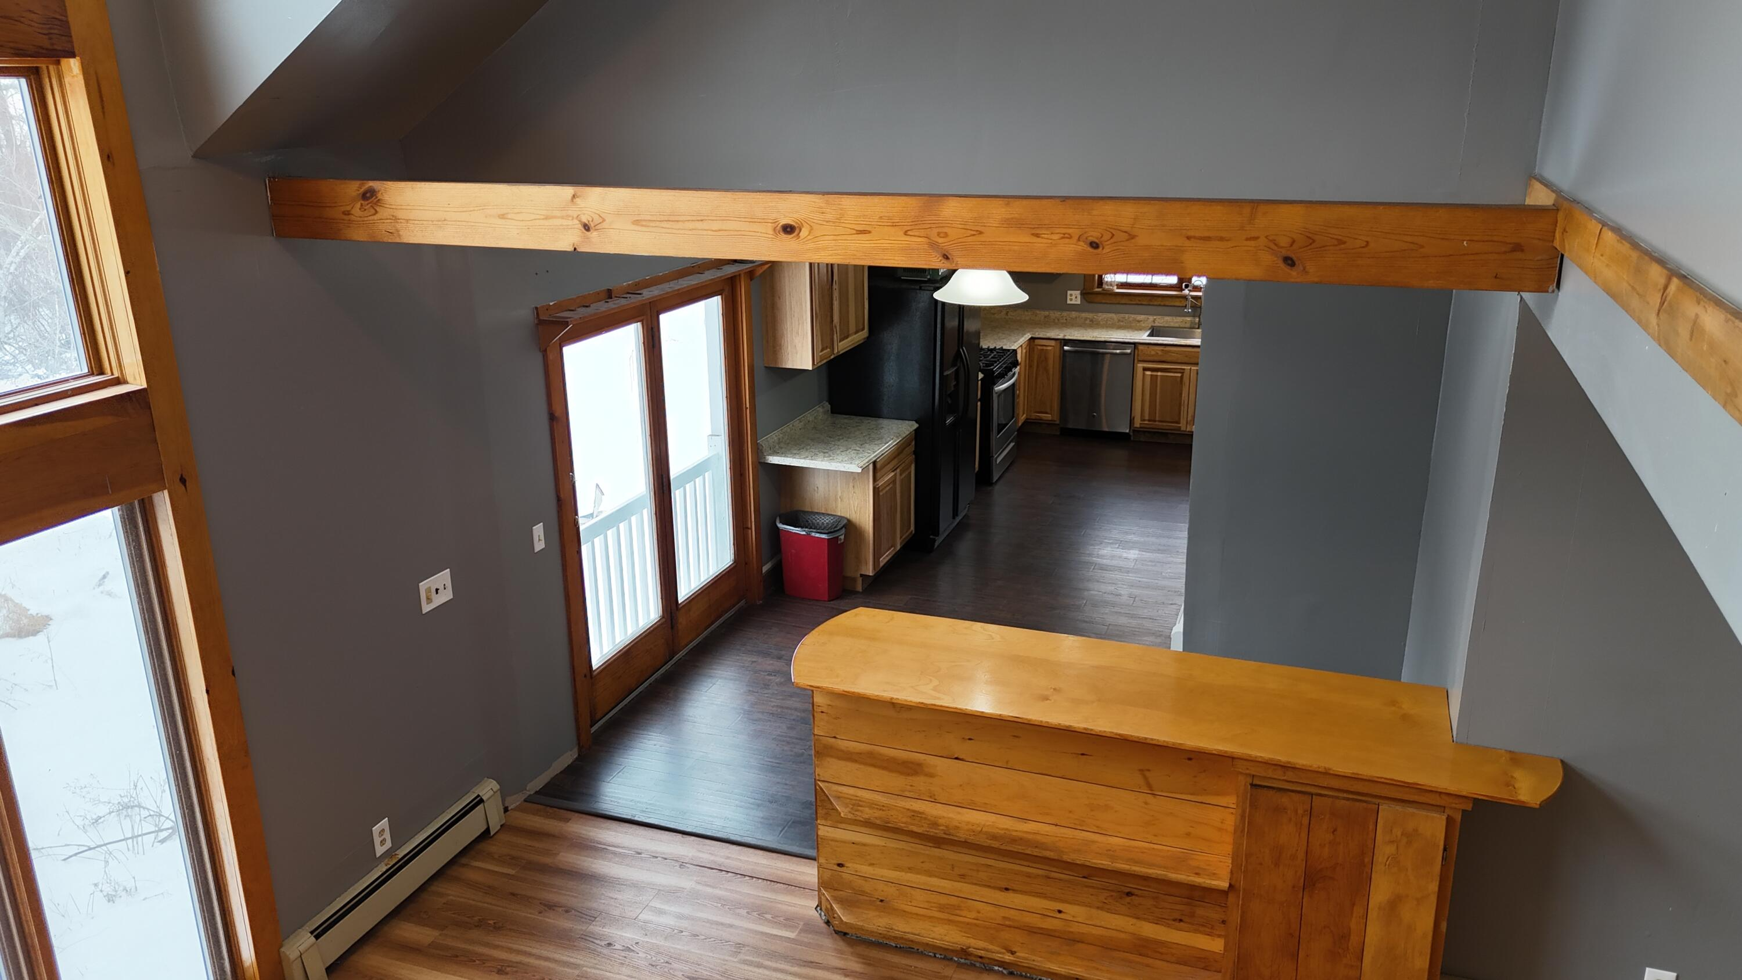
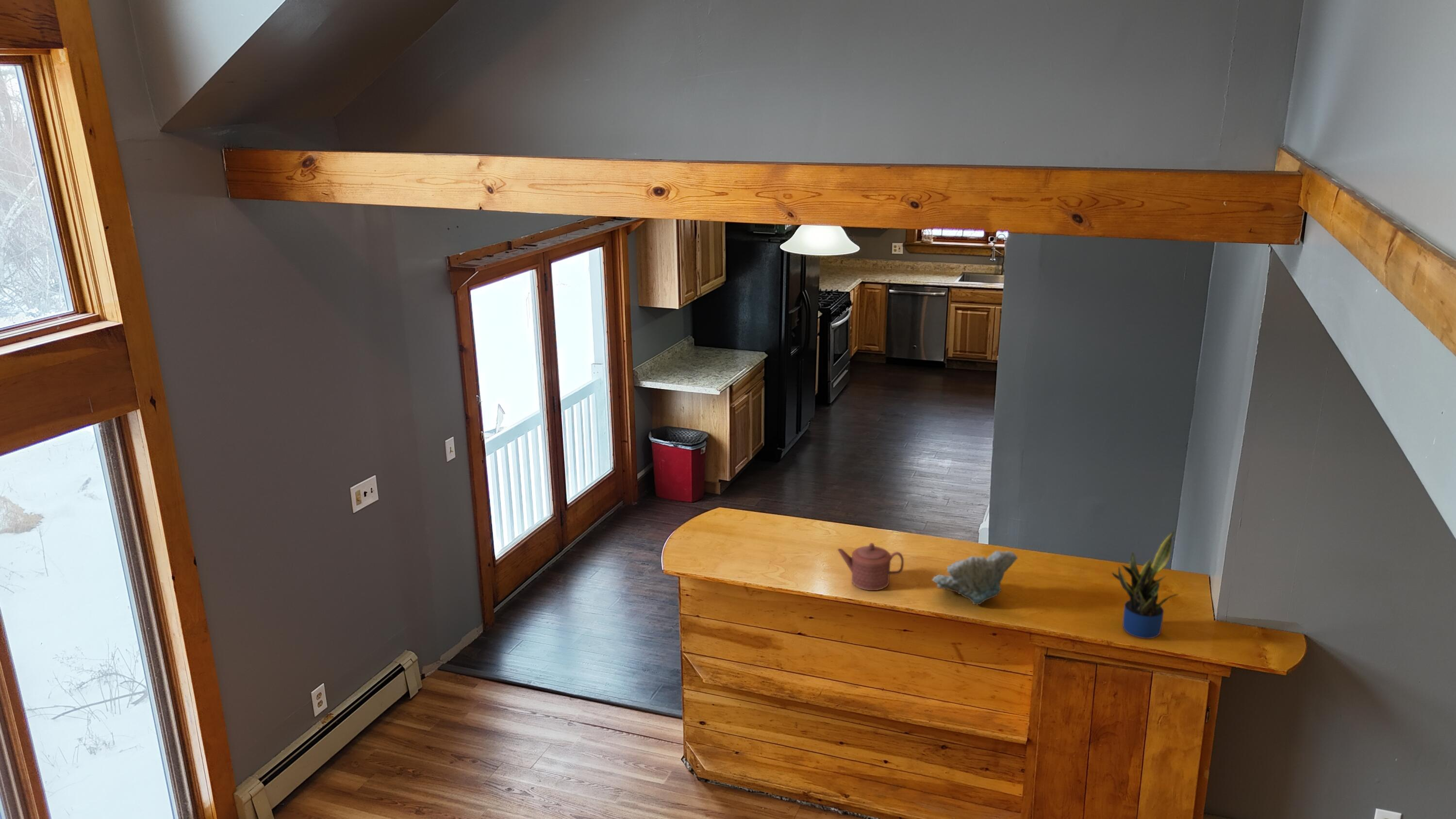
+ teapot [837,542,904,591]
+ decorative bowl [932,551,1018,605]
+ potted plant [1111,531,1179,639]
